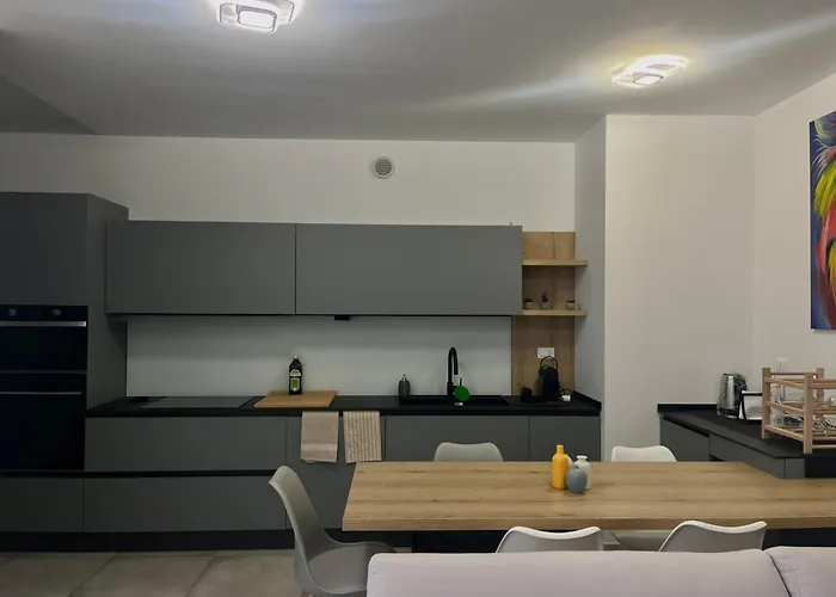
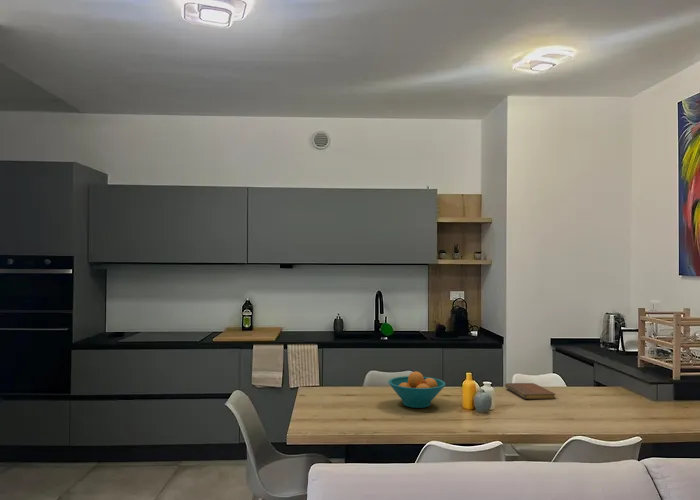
+ fruit bowl [387,371,447,409]
+ notebook [504,382,557,400]
